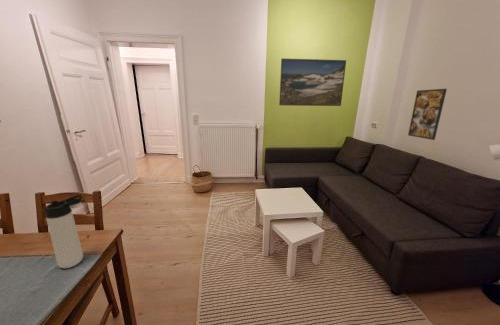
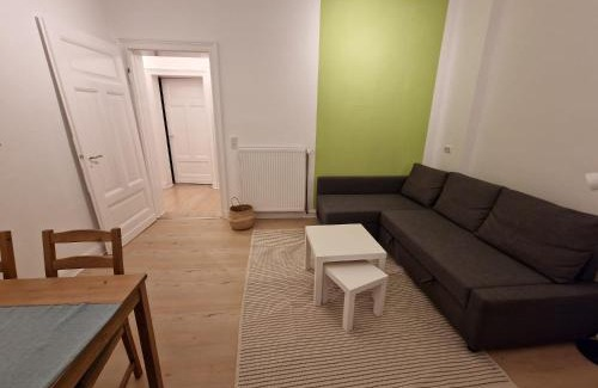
- thermos bottle [43,194,84,269]
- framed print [278,58,347,107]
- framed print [407,88,448,141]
